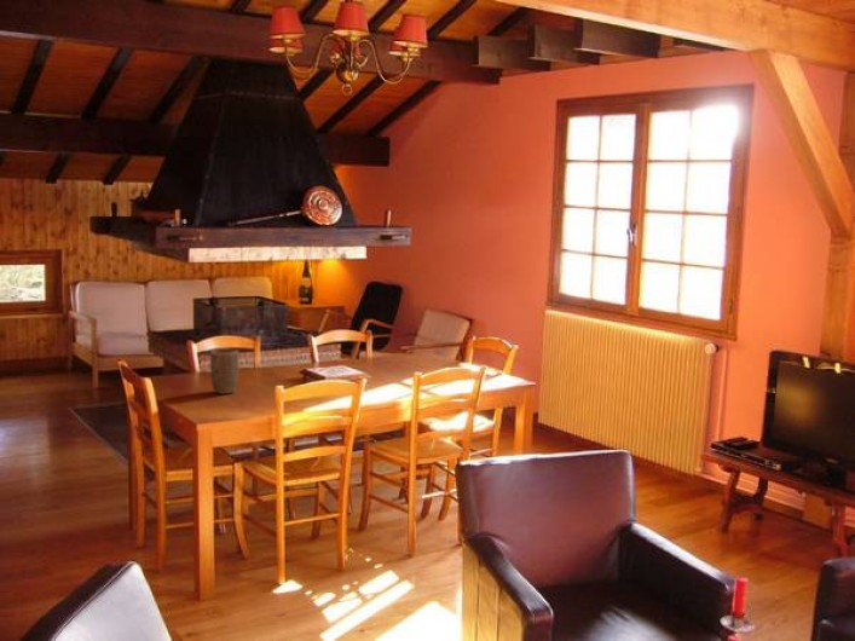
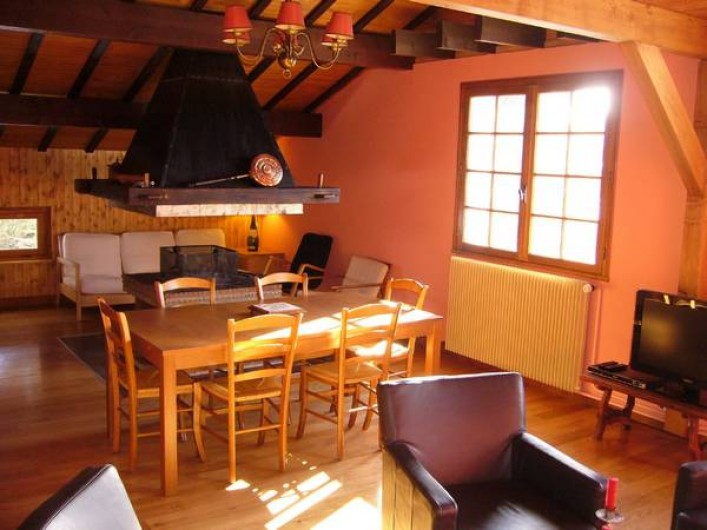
- plant pot [209,348,239,395]
